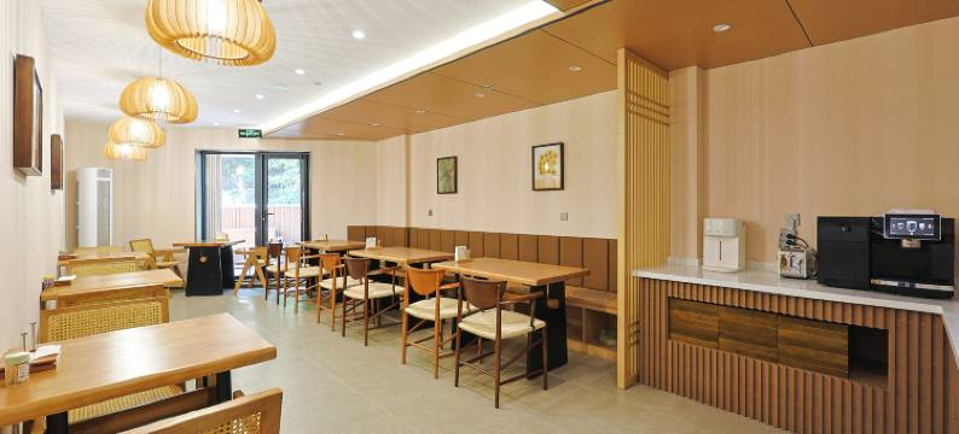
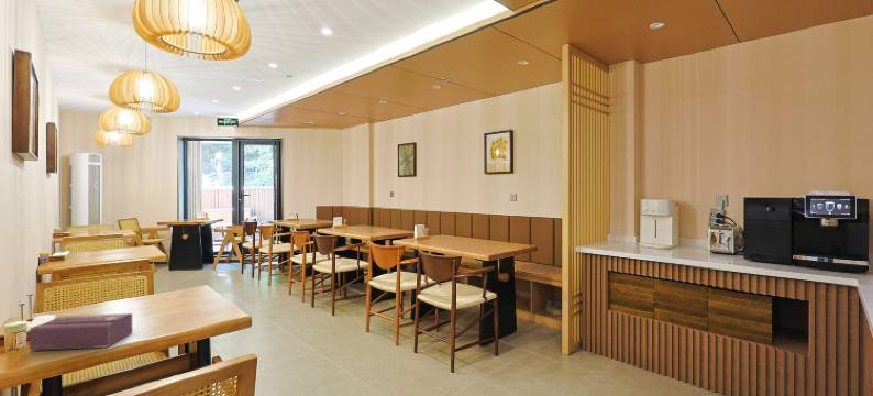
+ tissue box [29,312,133,352]
